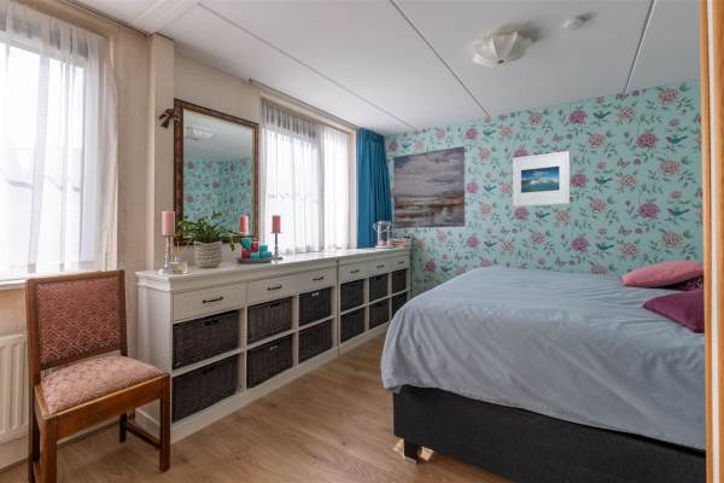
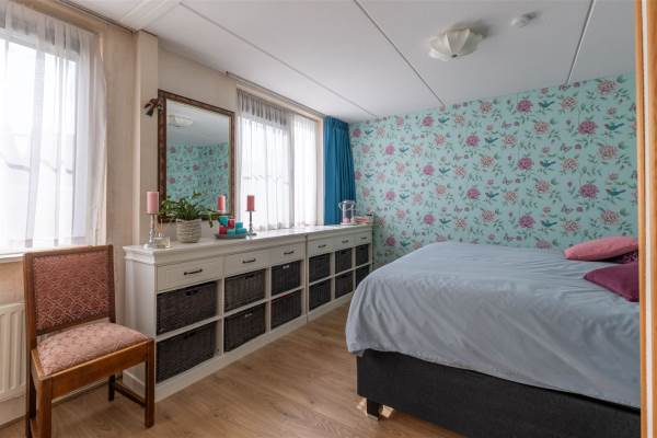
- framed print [512,150,571,208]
- wall art [392,145,466,229]
